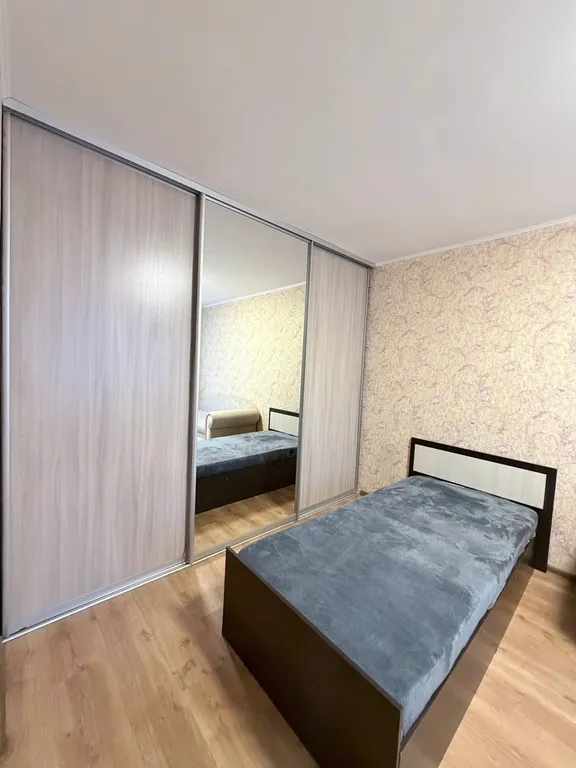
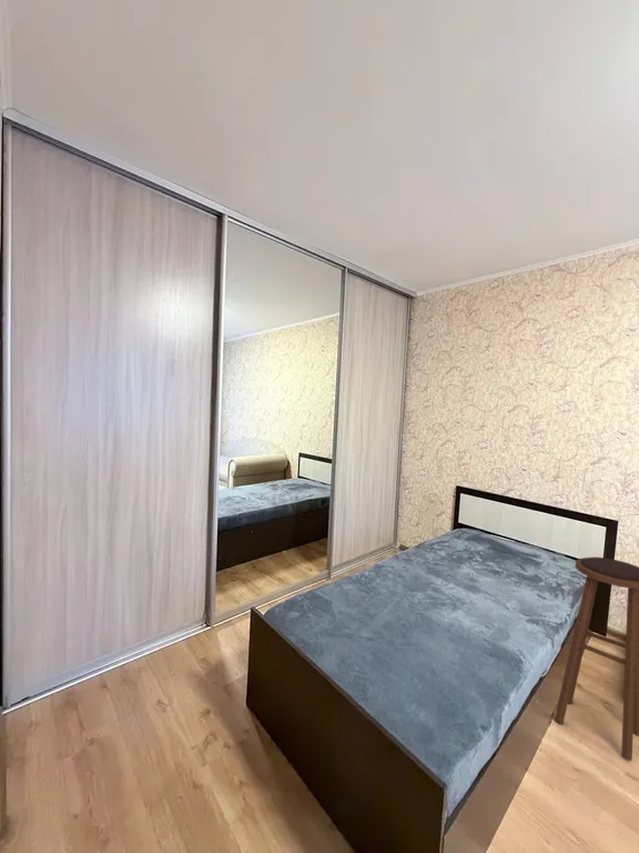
+ stool [554,556,639,762]
